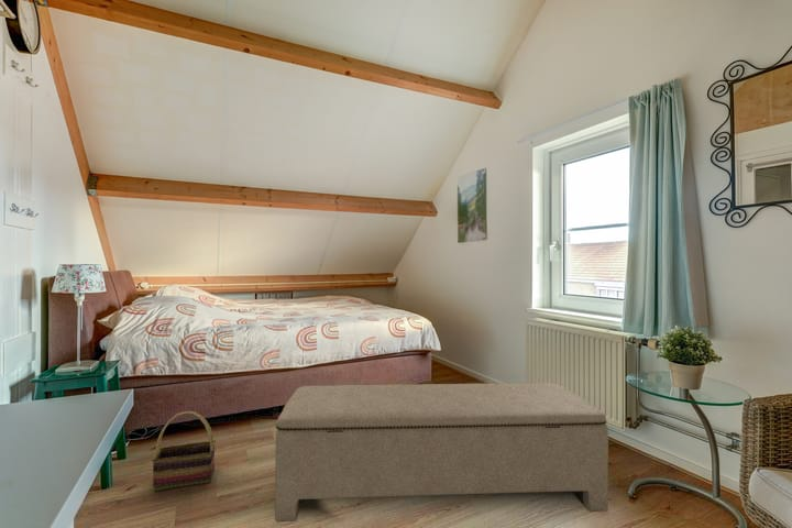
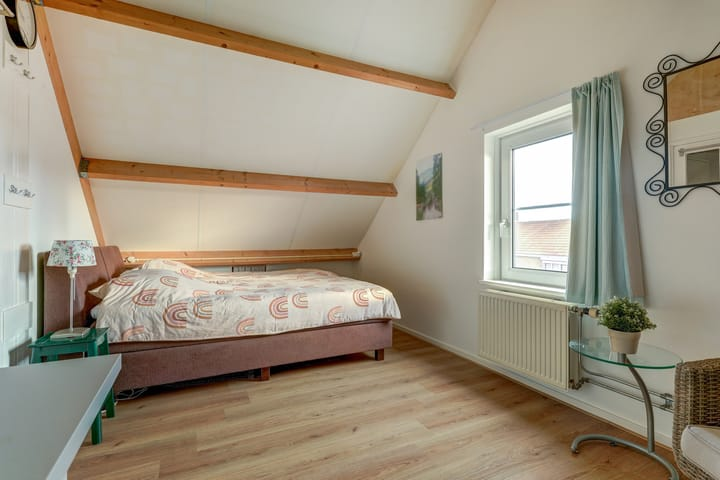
- basket [152,410,217,492]
- bench [274,382,609,522]
